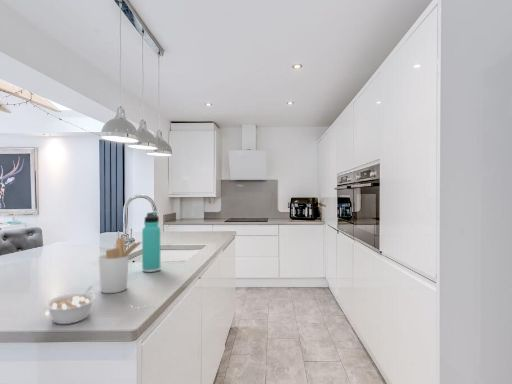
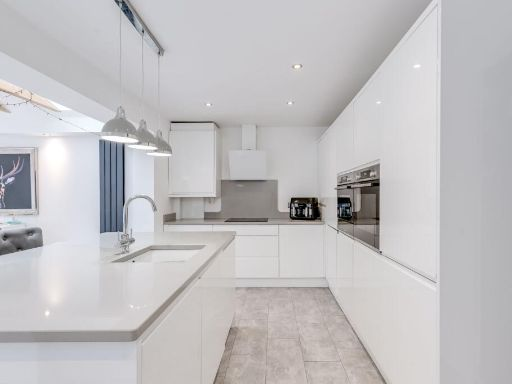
- utensil holder [98,236,143,294]
- thermos bottle [141,211,161,273]
- legume [43,285,98,325]
